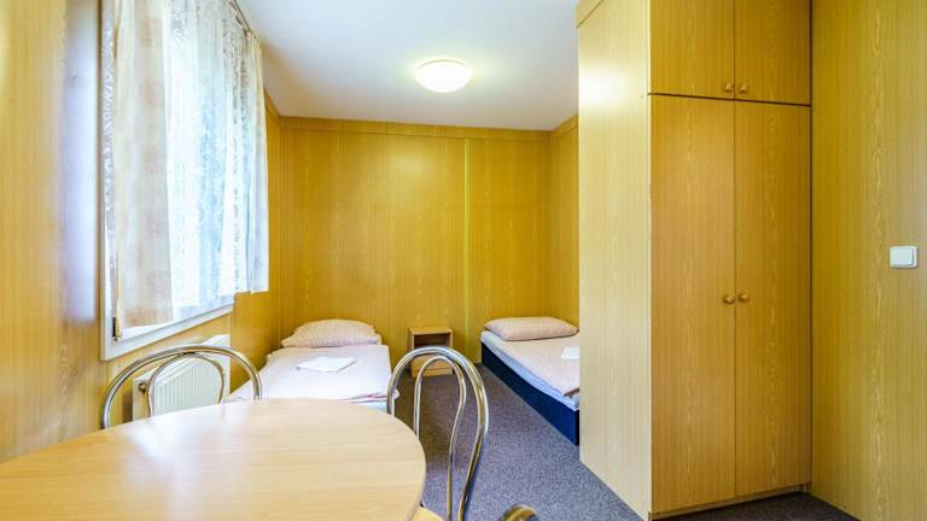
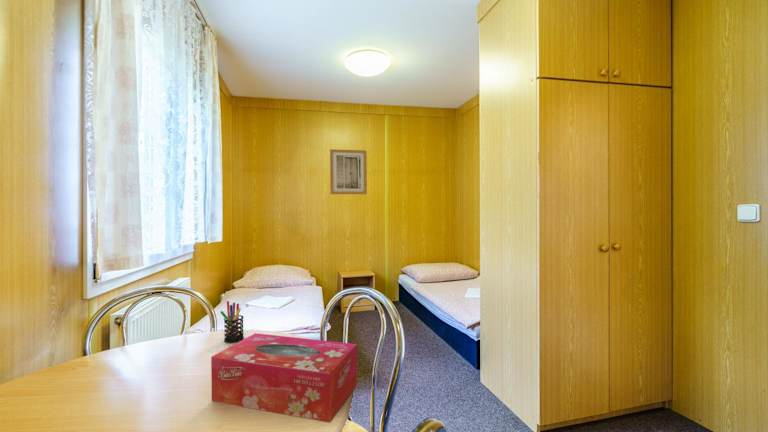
+ tissue box [210,332,358,424]
+ wall art [329,148,368,195]
+ pen holder [219,300,245,344]
